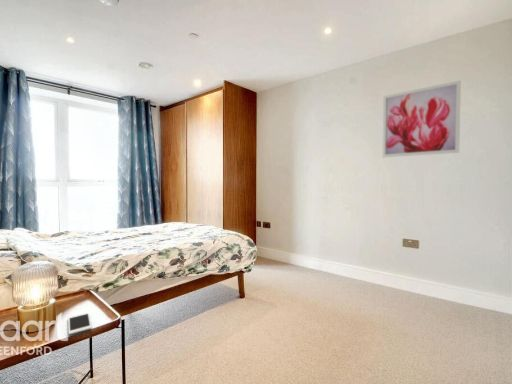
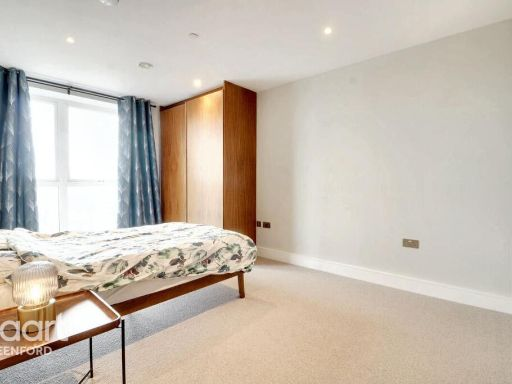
- wall art [382,79,462,158]
- cell phone [67,312,92,336]
